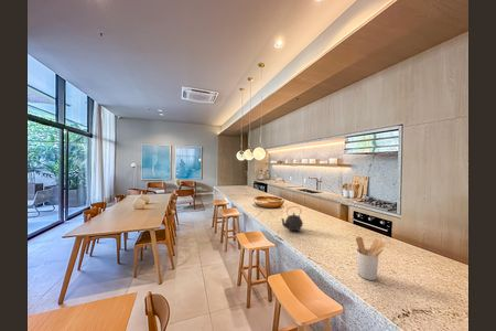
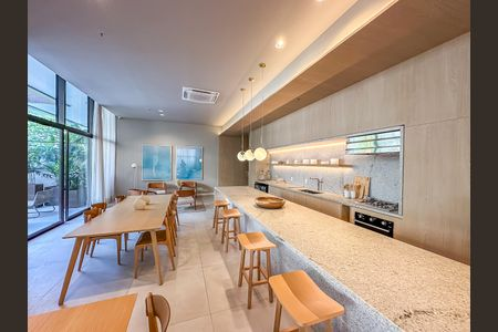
- utensil holder [355,236,387,281]
- kettle [280,205,304,232]
